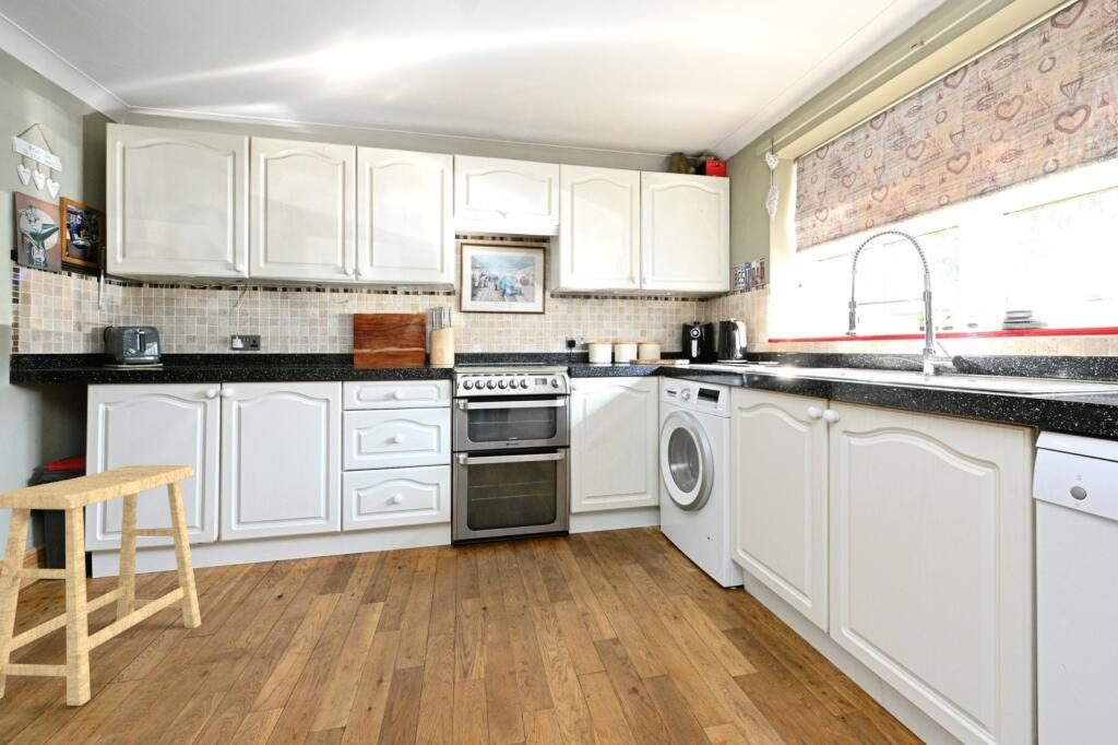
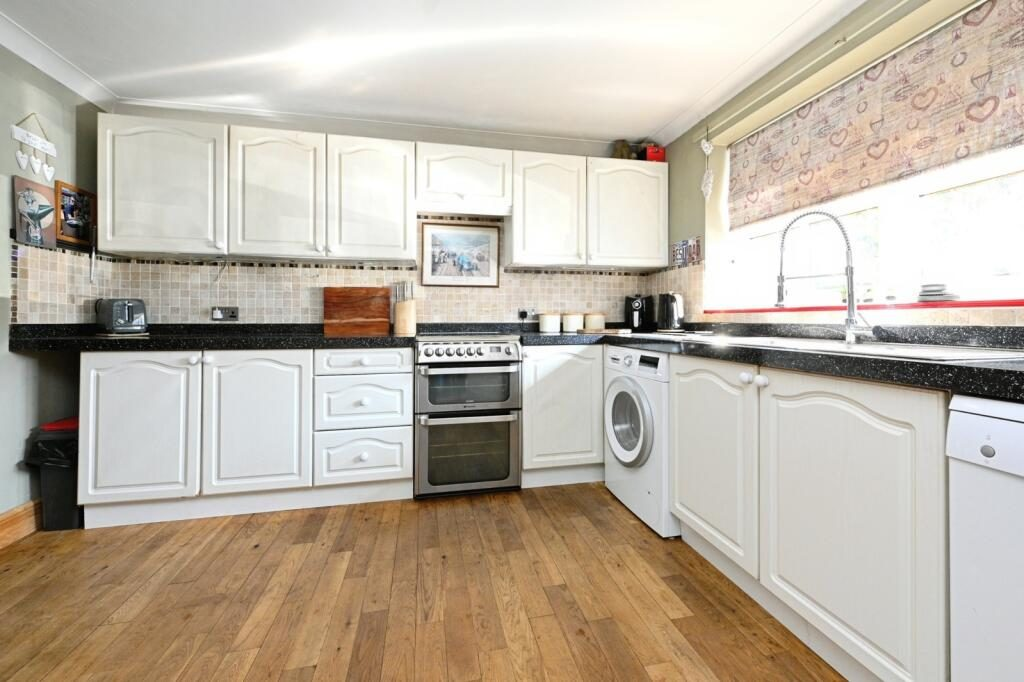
- stool [0,464,202,707]
